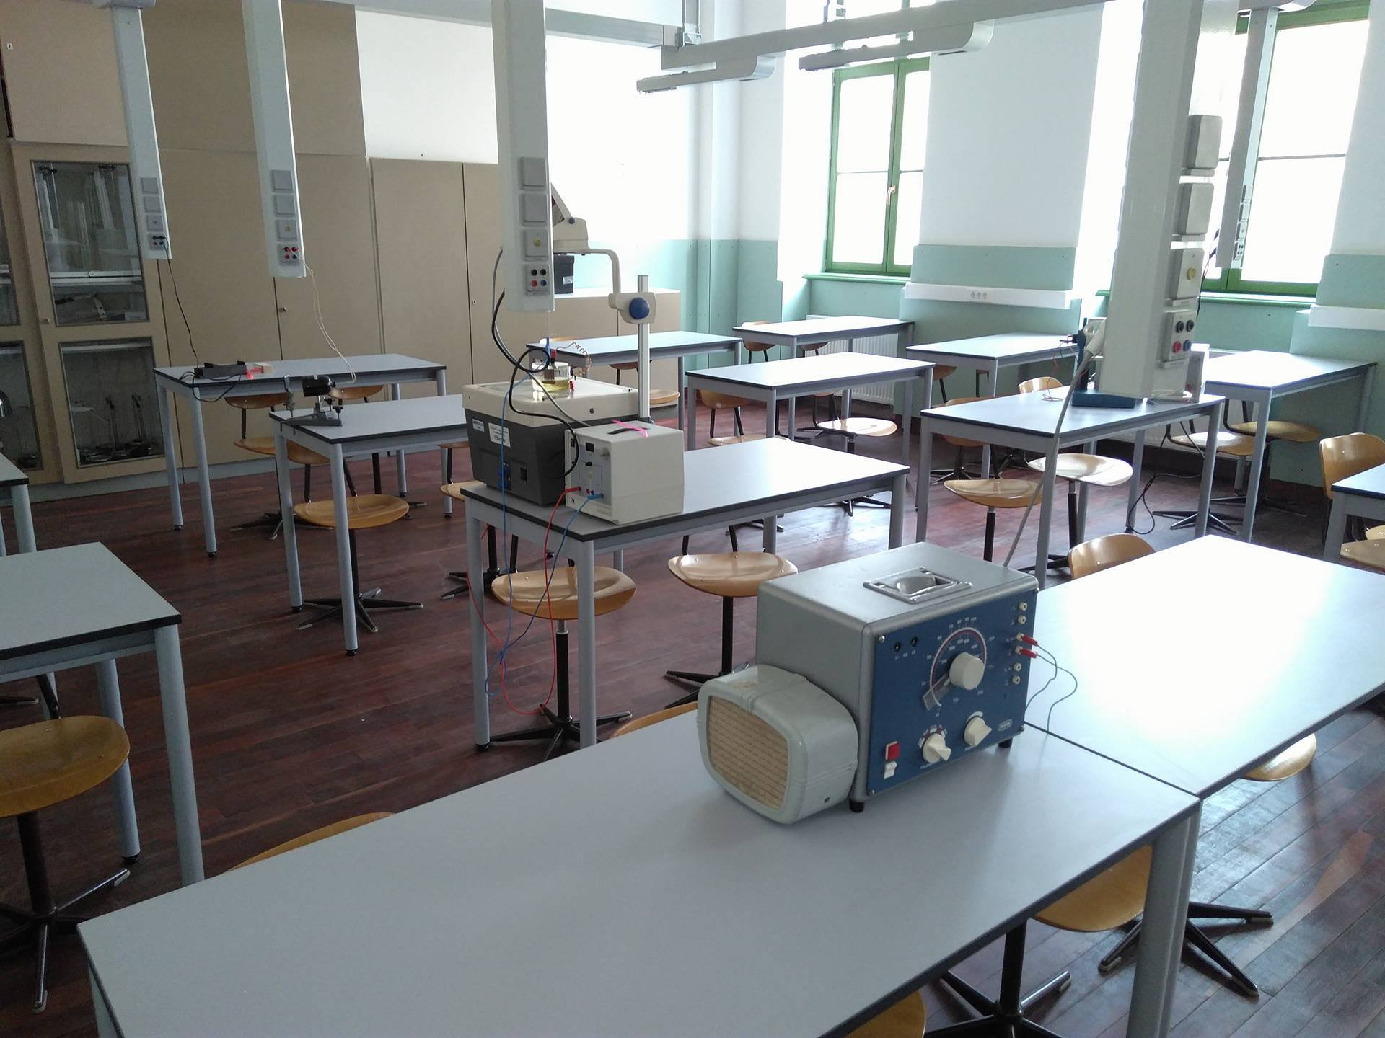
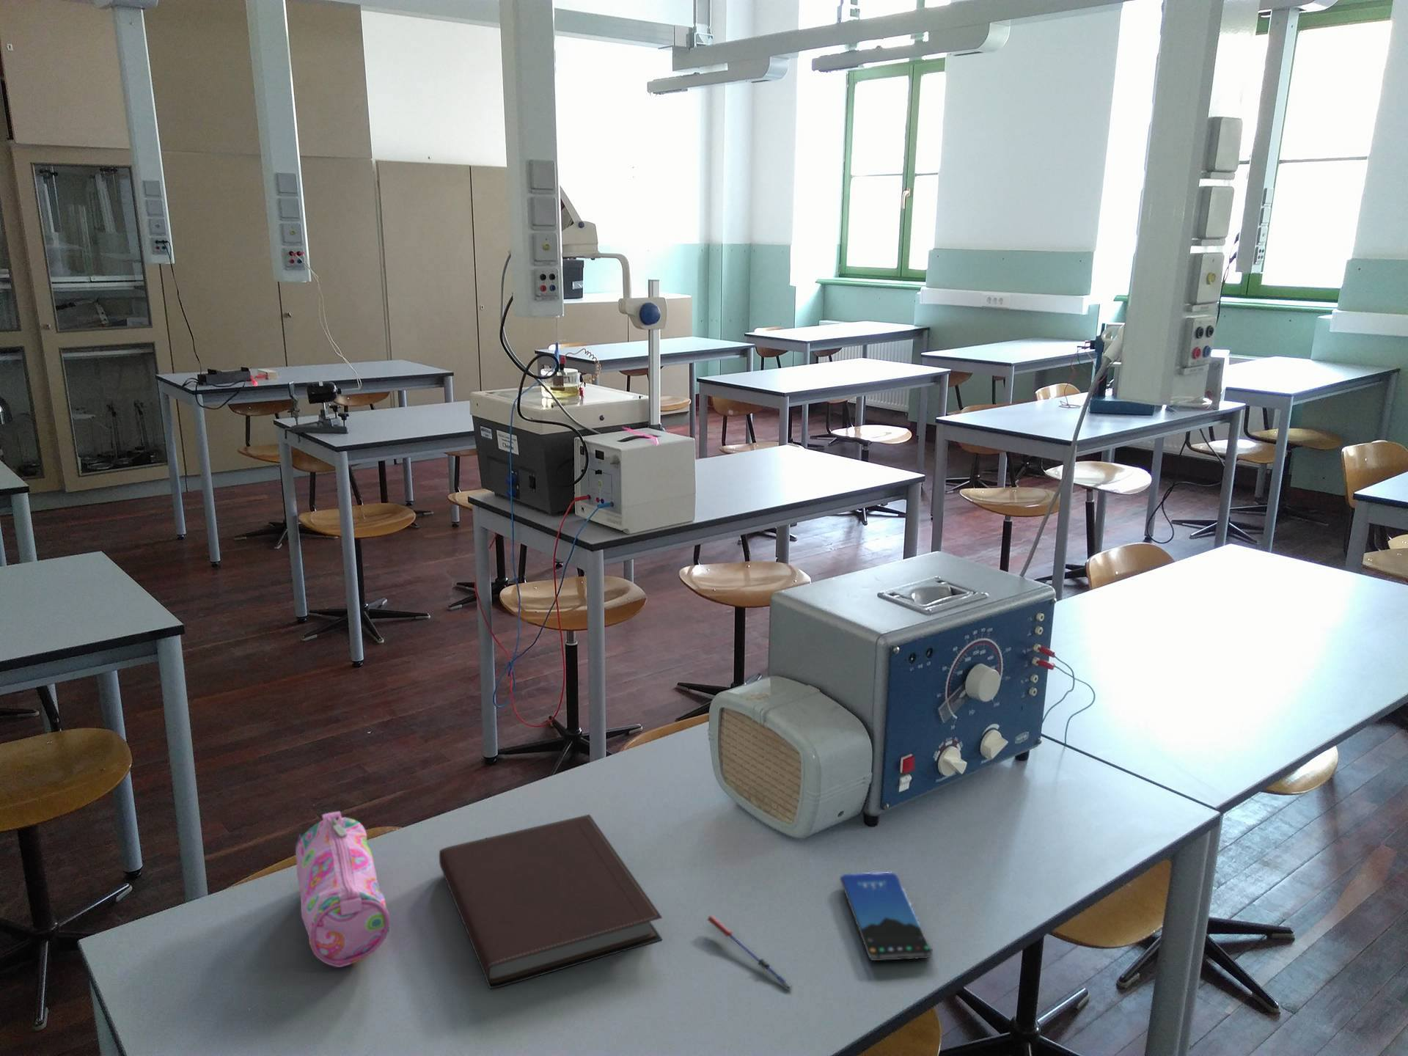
+ notebook [439,813,663,989]
+ smartphone [839,871,933,962]
+ pen [706,914,794,991]
+ pencil case [295,811,391,968]
